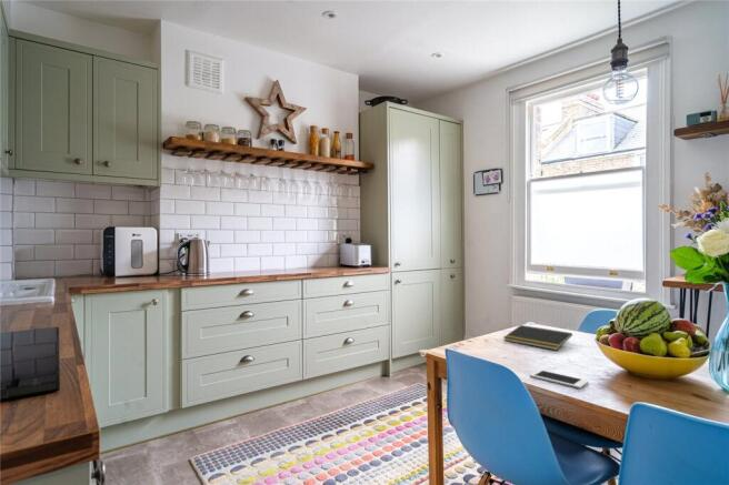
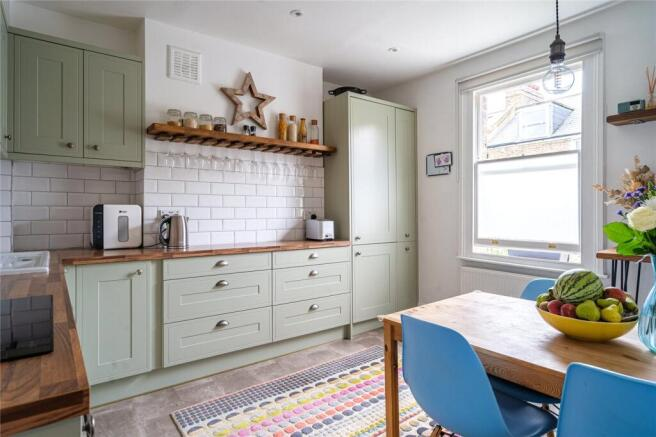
- notepad [502,324,573,351]
- cell phone [529,368,589,390]
